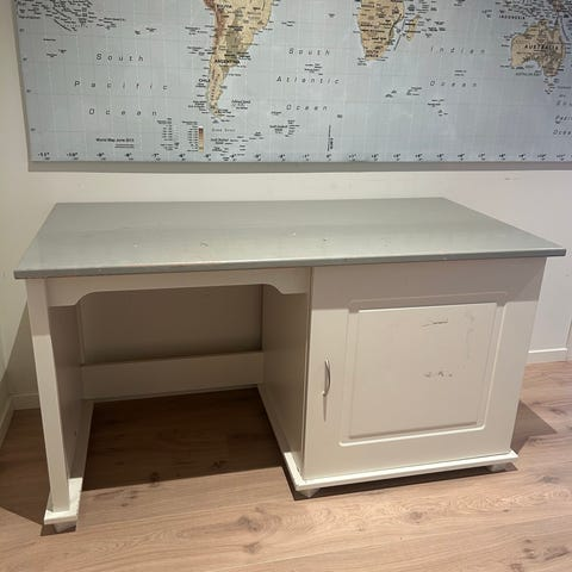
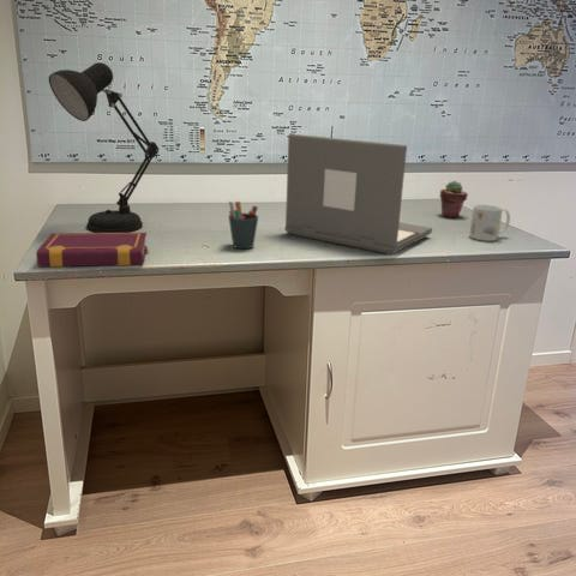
+ laptop [283,133,433,256]
+ potted succulent [439,180,469,218]
+ pen holder [227,200,259,250]
+ desk lamp [48,61,160,233]
+ mug [468,203,511,242]
+ book [35,232,150,269]
